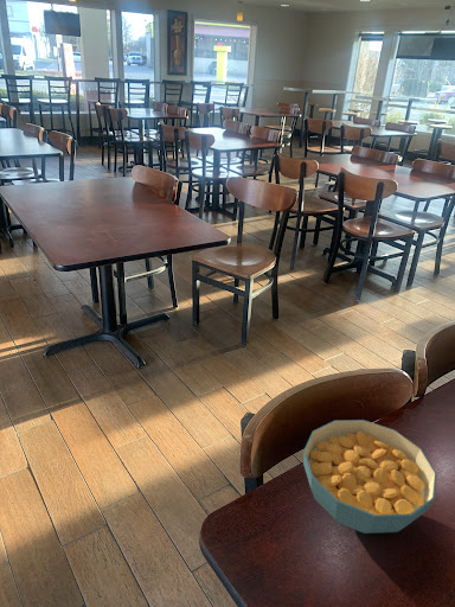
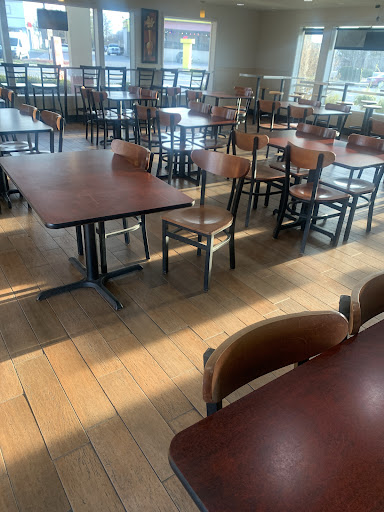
- cereal bowl [302,418,437,535]
